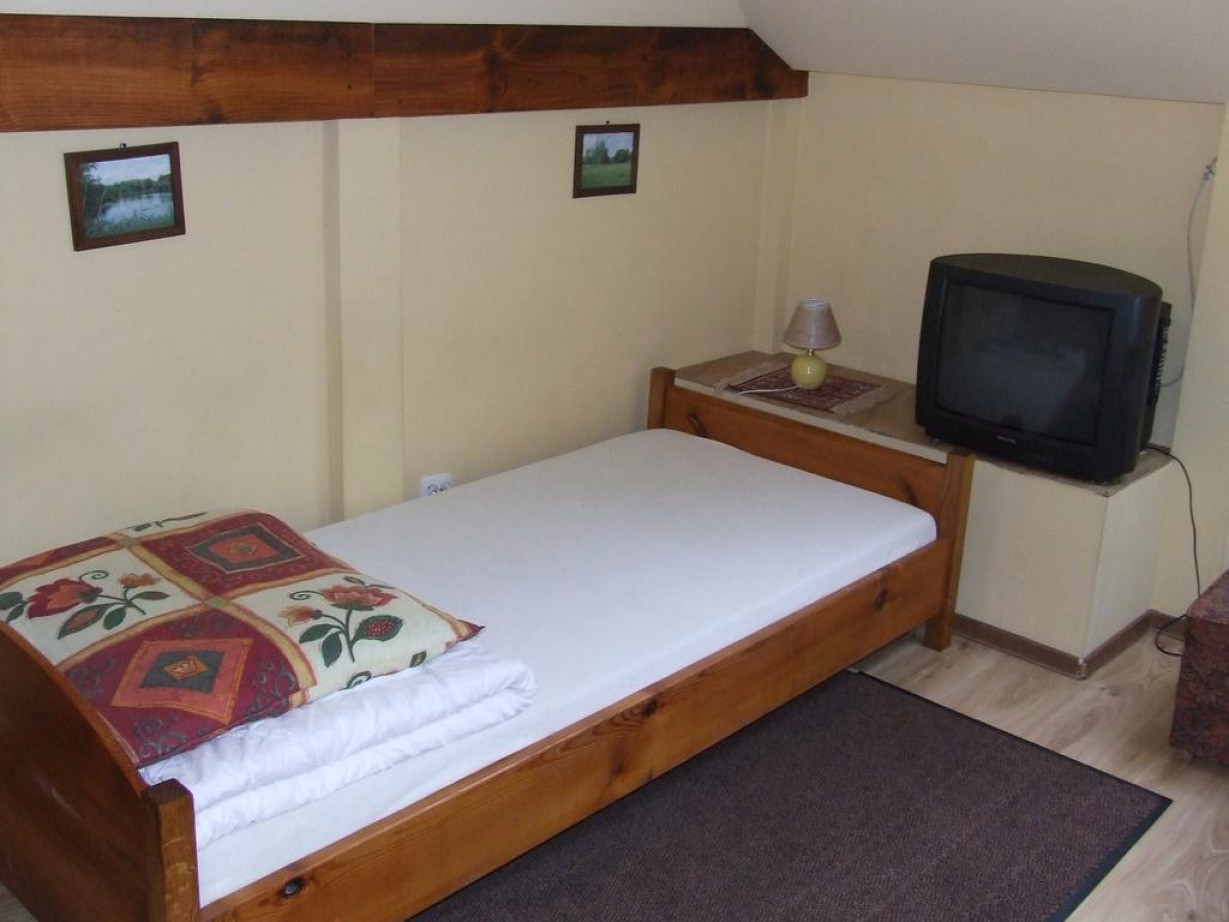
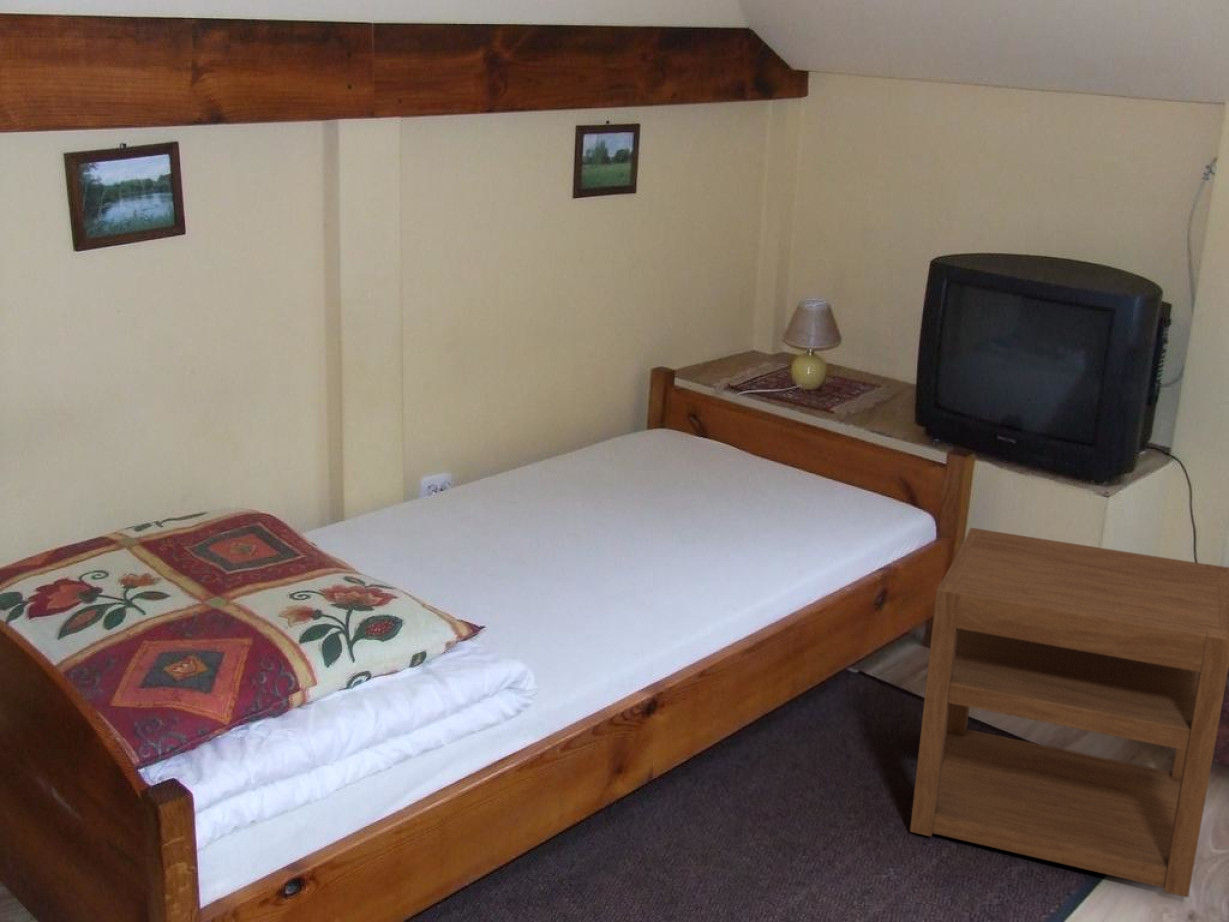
+ nightstand [909,527,1229,898]
